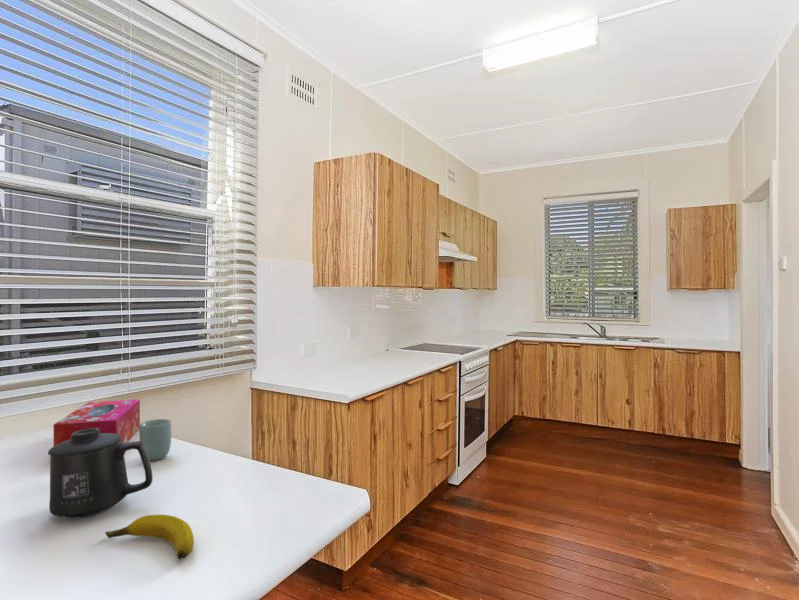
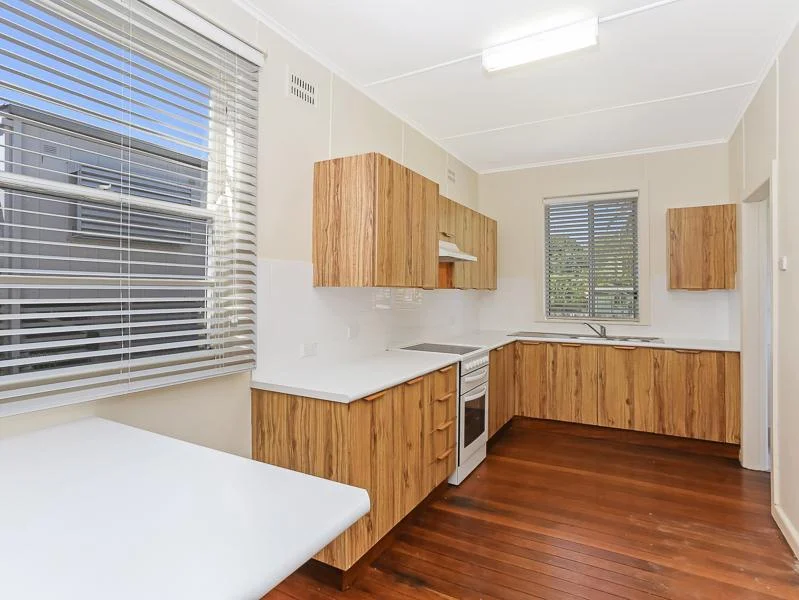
- cup [138,418,172,461]
- banana [104,514,195,560]
- tissue box [53,398,141,447]
- mug [47,428,154,520]
